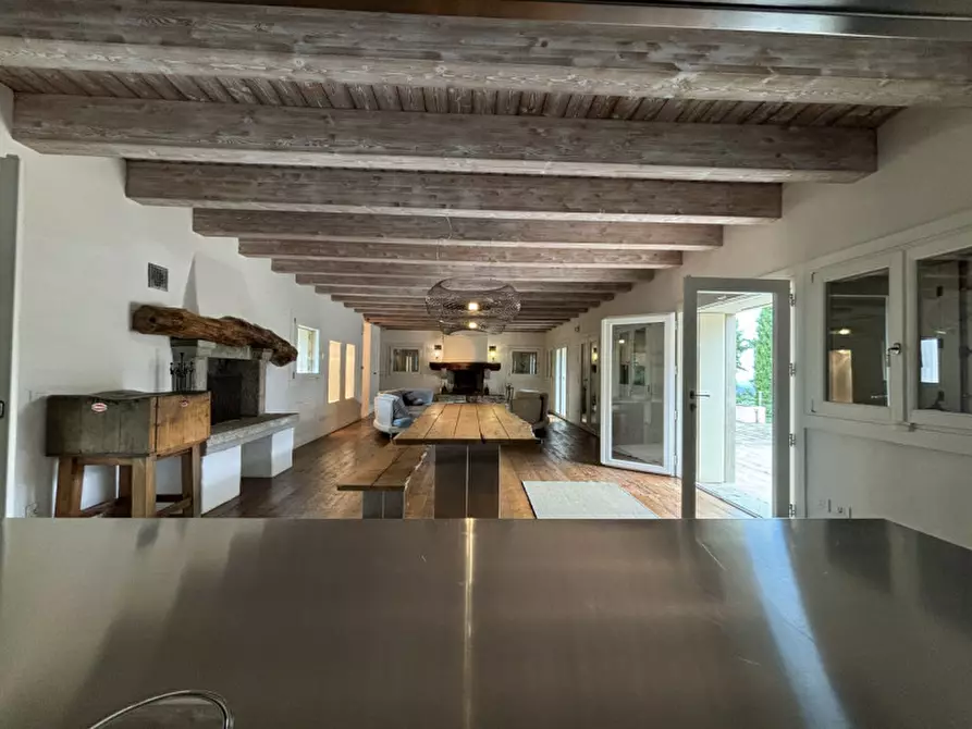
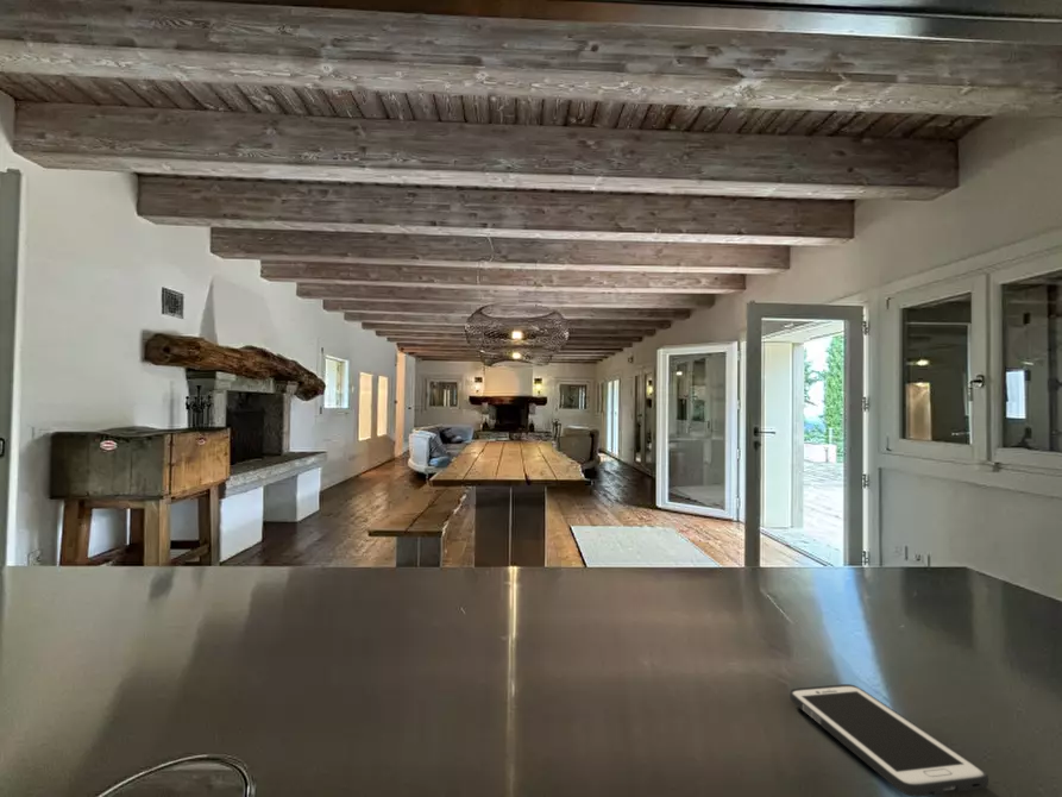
+ cell phone [788,683,989,797]
